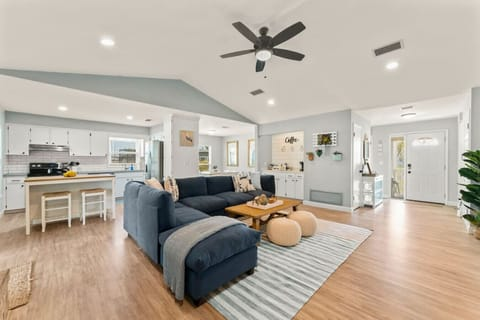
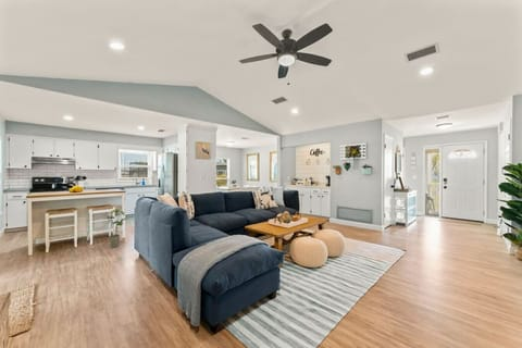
+ house plant [103,208,129,249]
